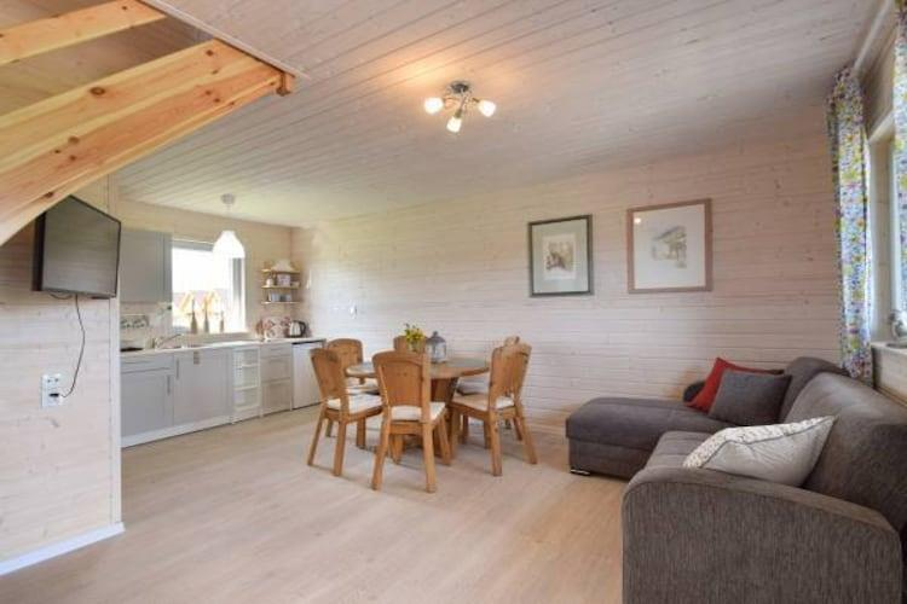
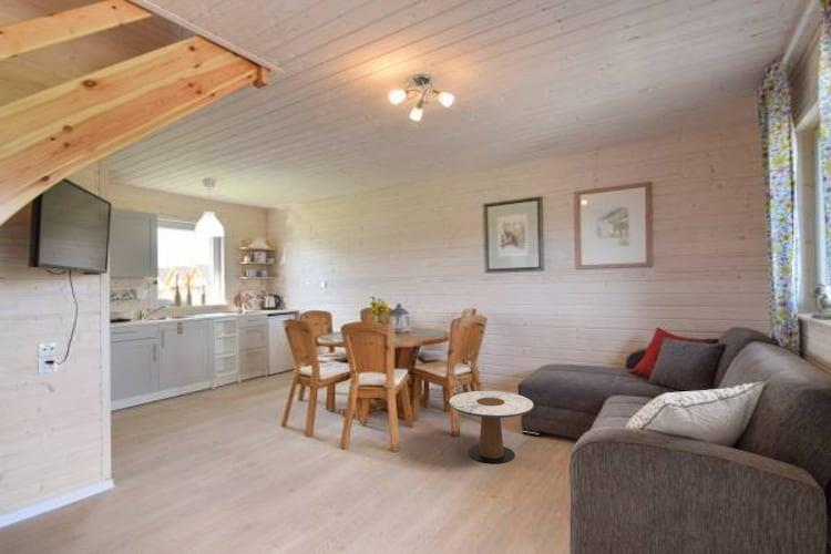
+ side table [449,390,534,464]
